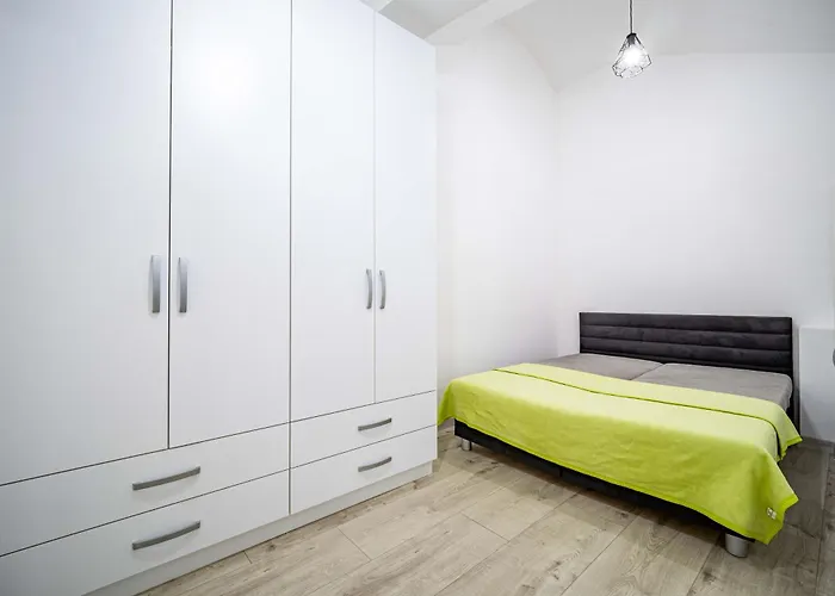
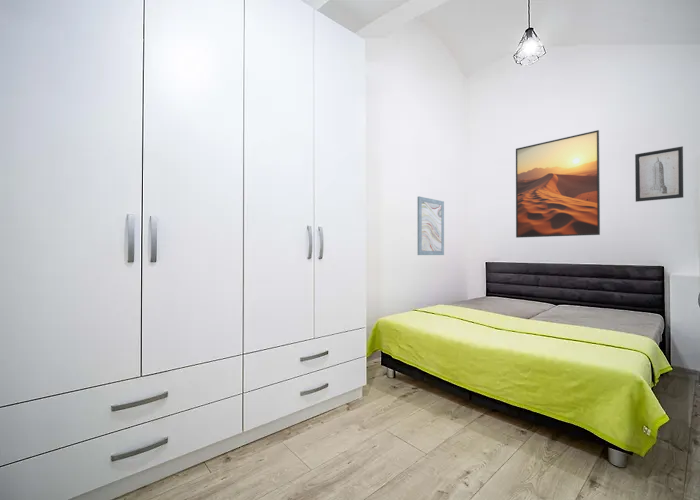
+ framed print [515,129,601,239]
+ wall art [634,146,684,203]
+ wall art [417,196,445,256]
